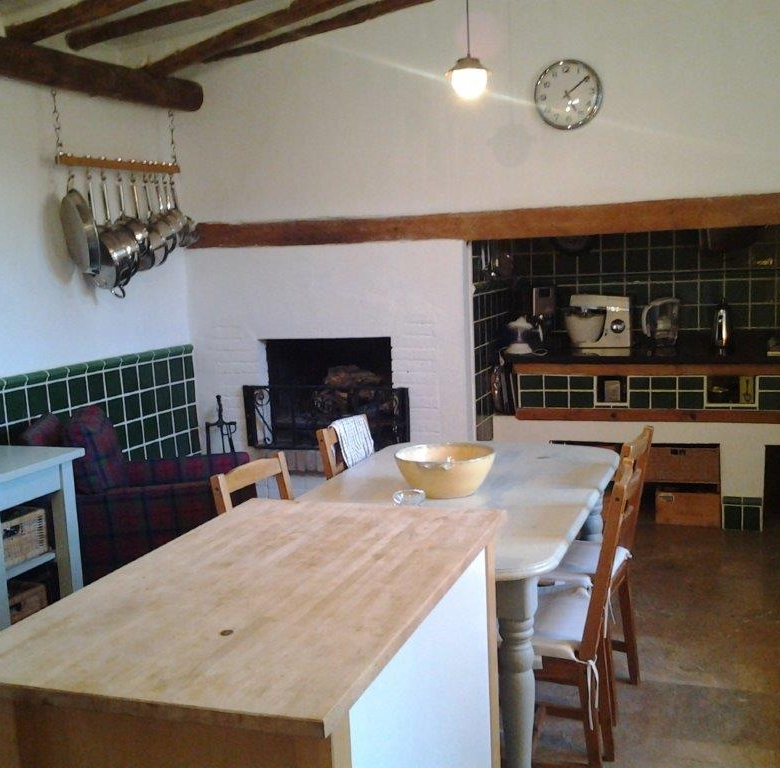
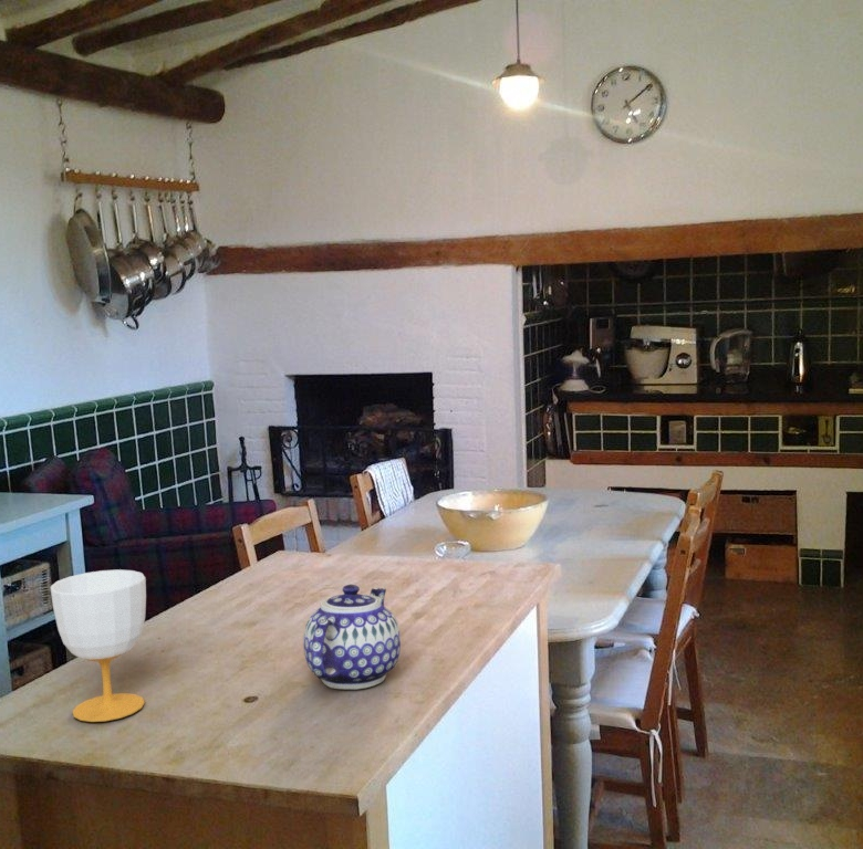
+ teapot [303,584,402,691]
+ cup [50,568,147,723]
